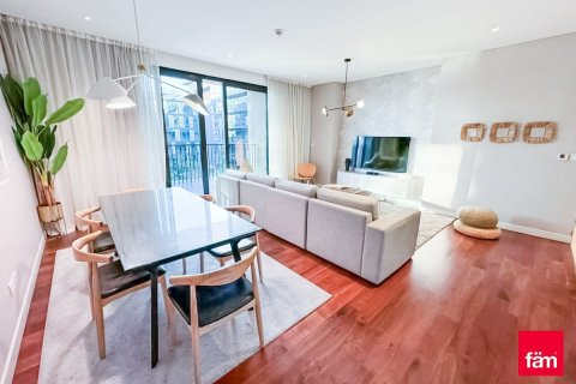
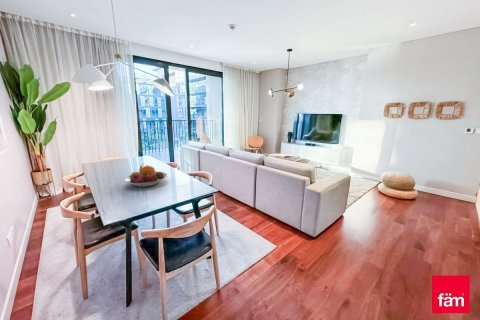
+ fruit bowl [123,164,169,188]
